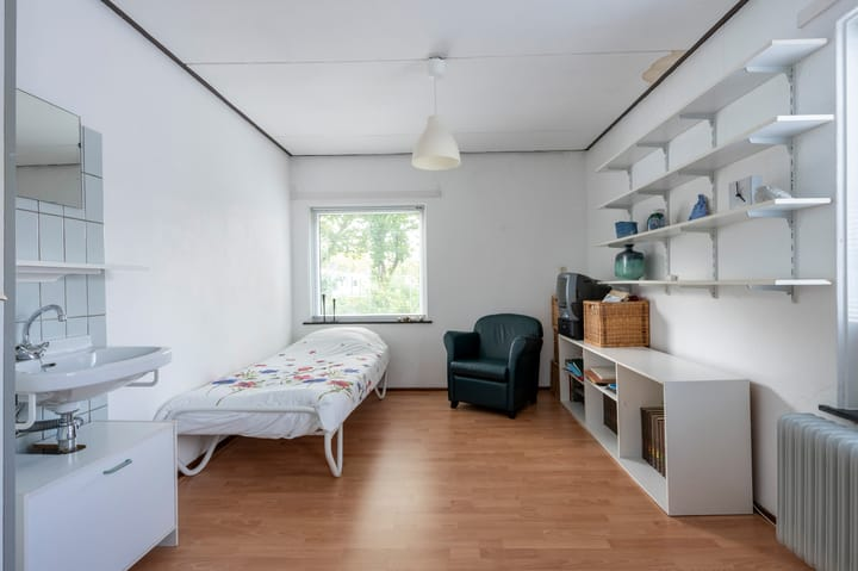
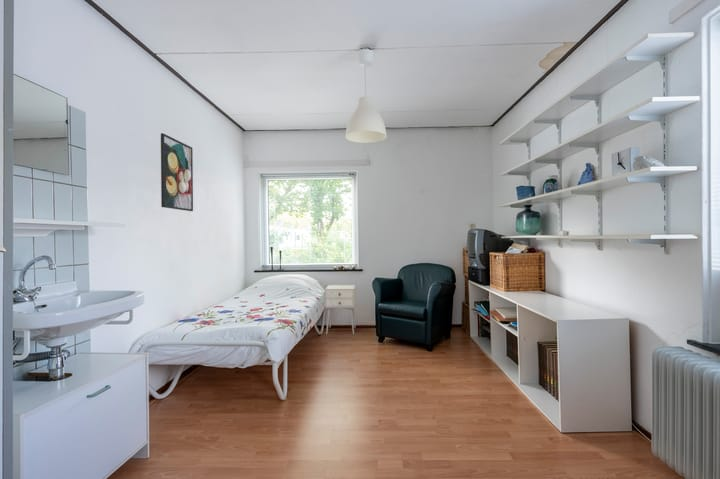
+ nightstand [324,284,357,335]
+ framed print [160,132,194,212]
